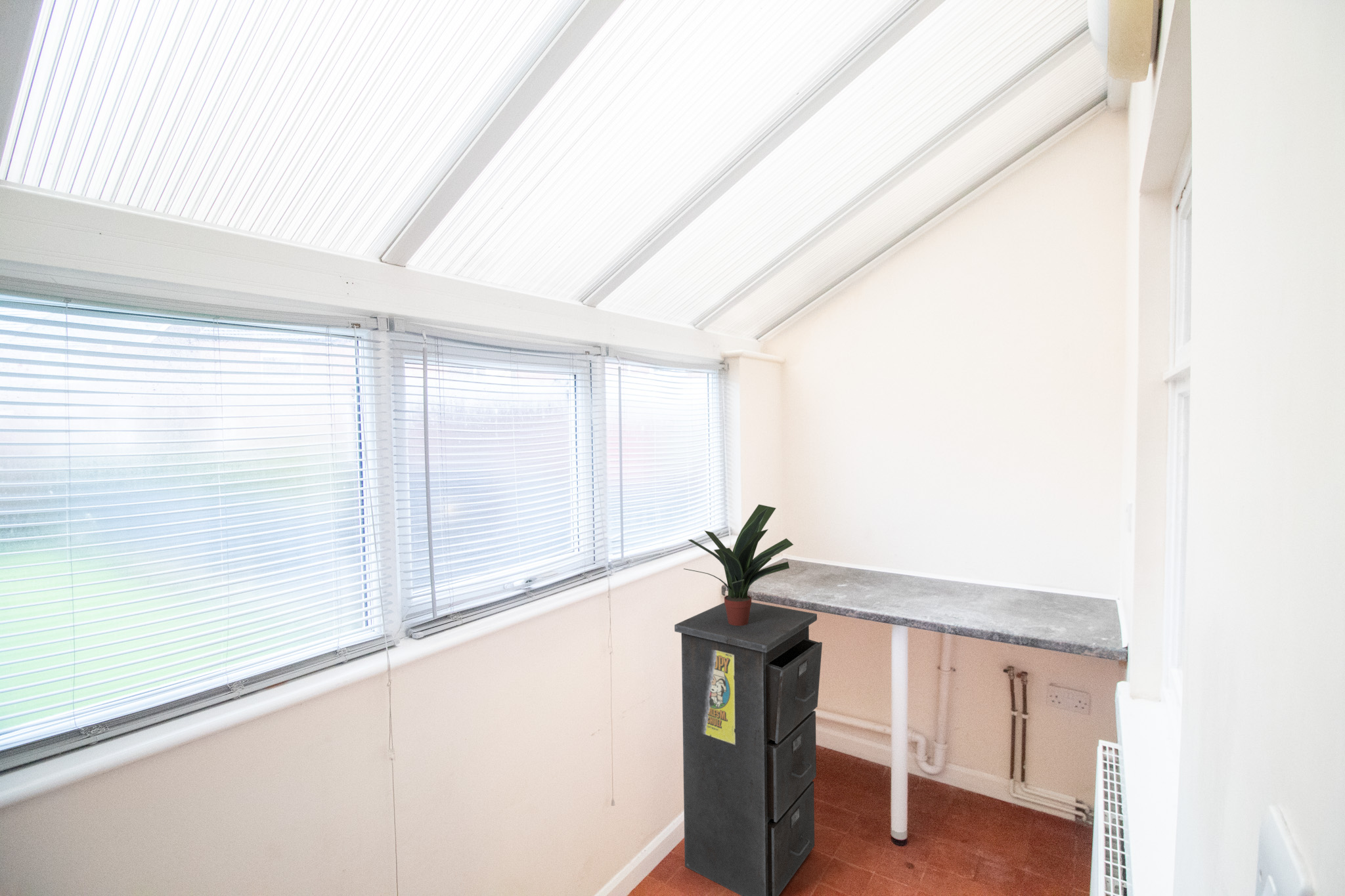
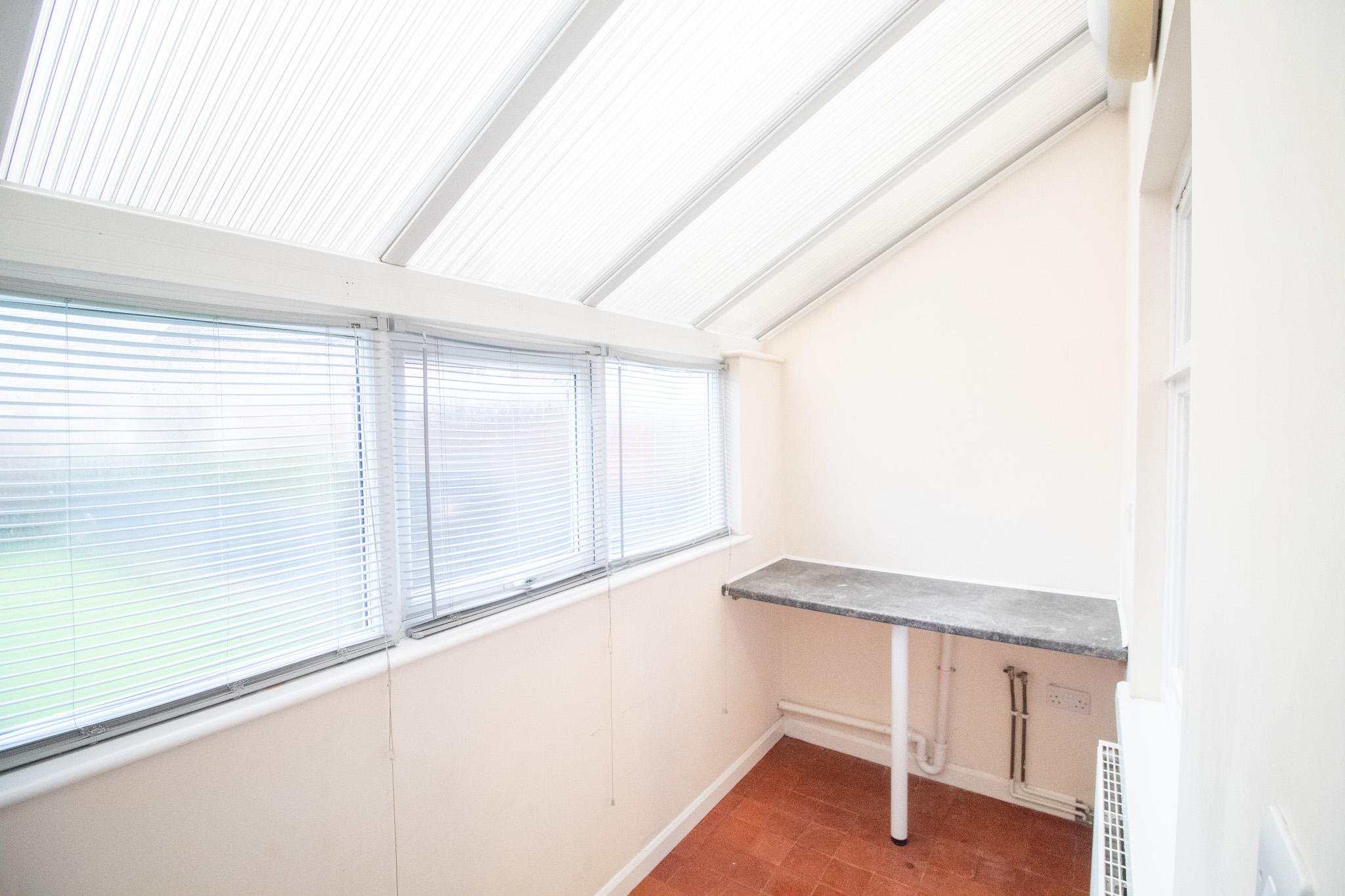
- potted plant [683,504,794,626]
- filing cabinet [674,601,823,896]
